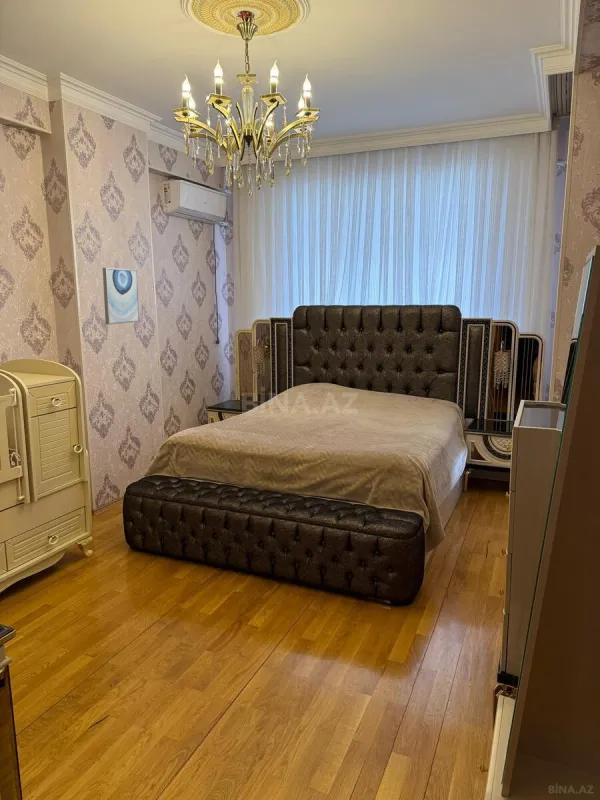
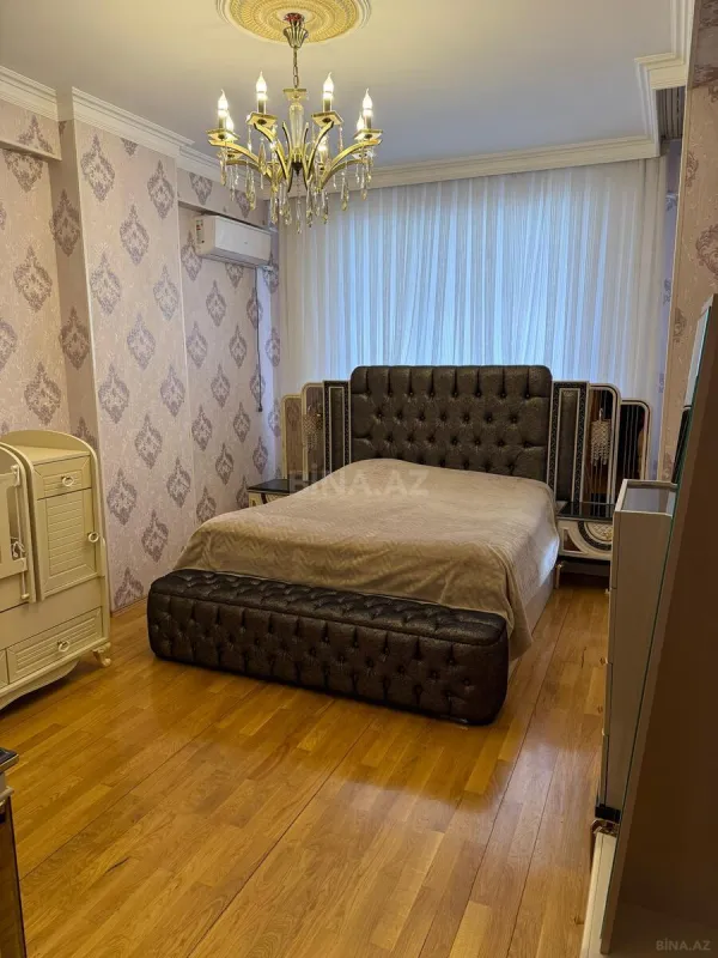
- wall art [102,267,140,326]
